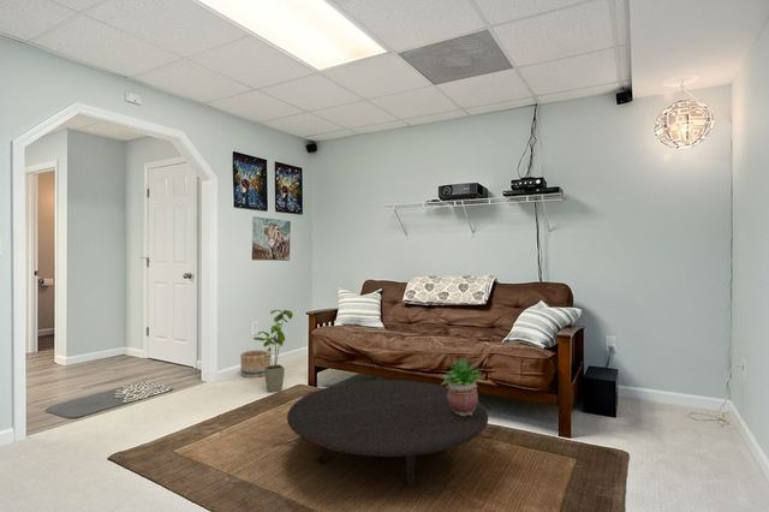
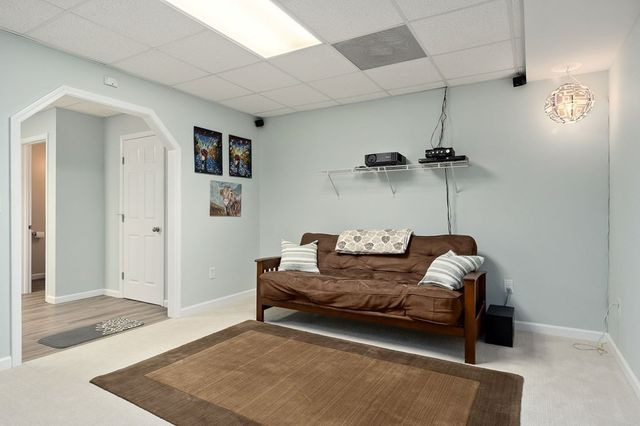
- house plant [252,309,294,393]
- table [286,379,489,489]
- basket [239,349,272,379]
- potted plant [440,356,485,416]
